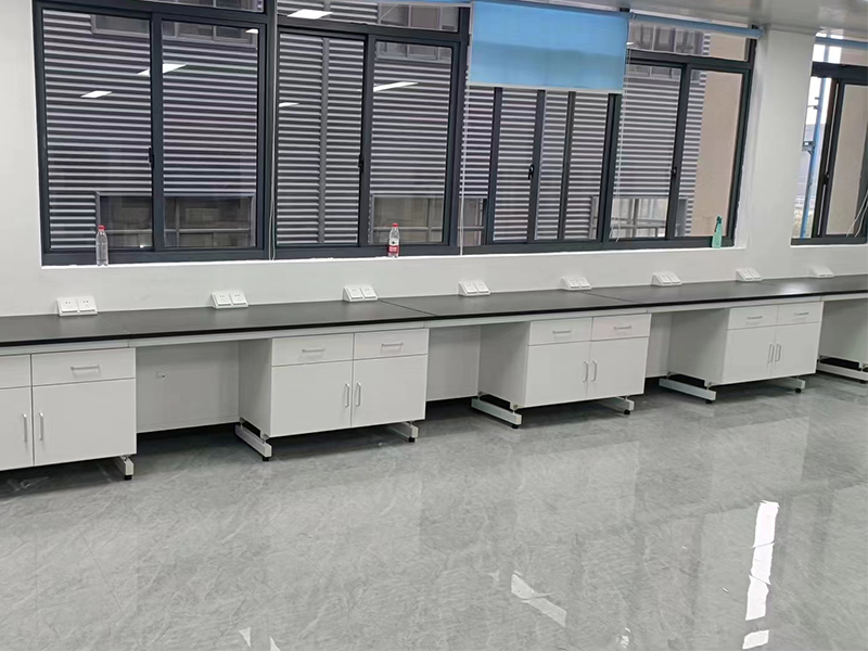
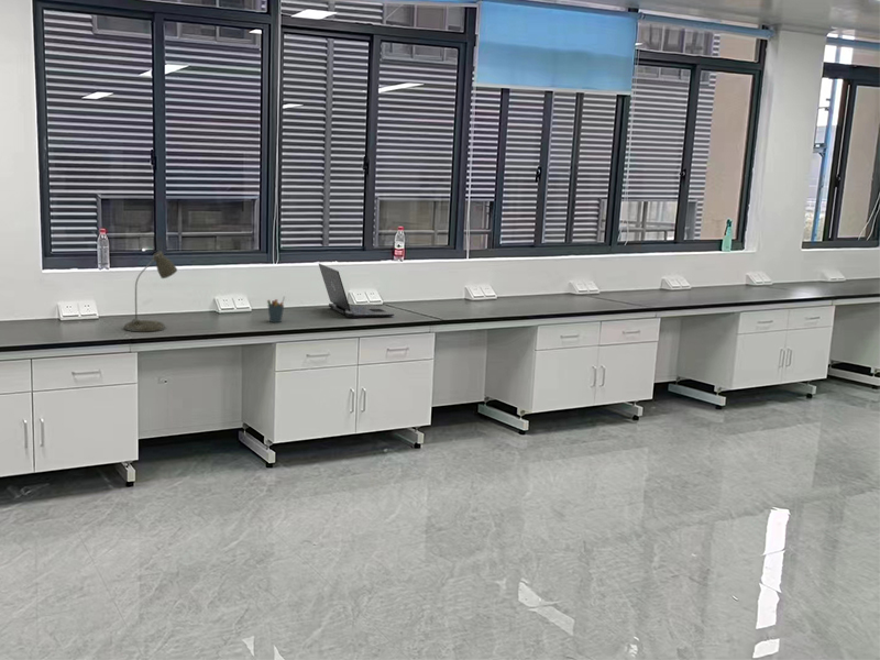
+ desk lamp [123,250,178,332]
+ laptop [318,263,395,318]
+ pen holder [266,295,286,323]
